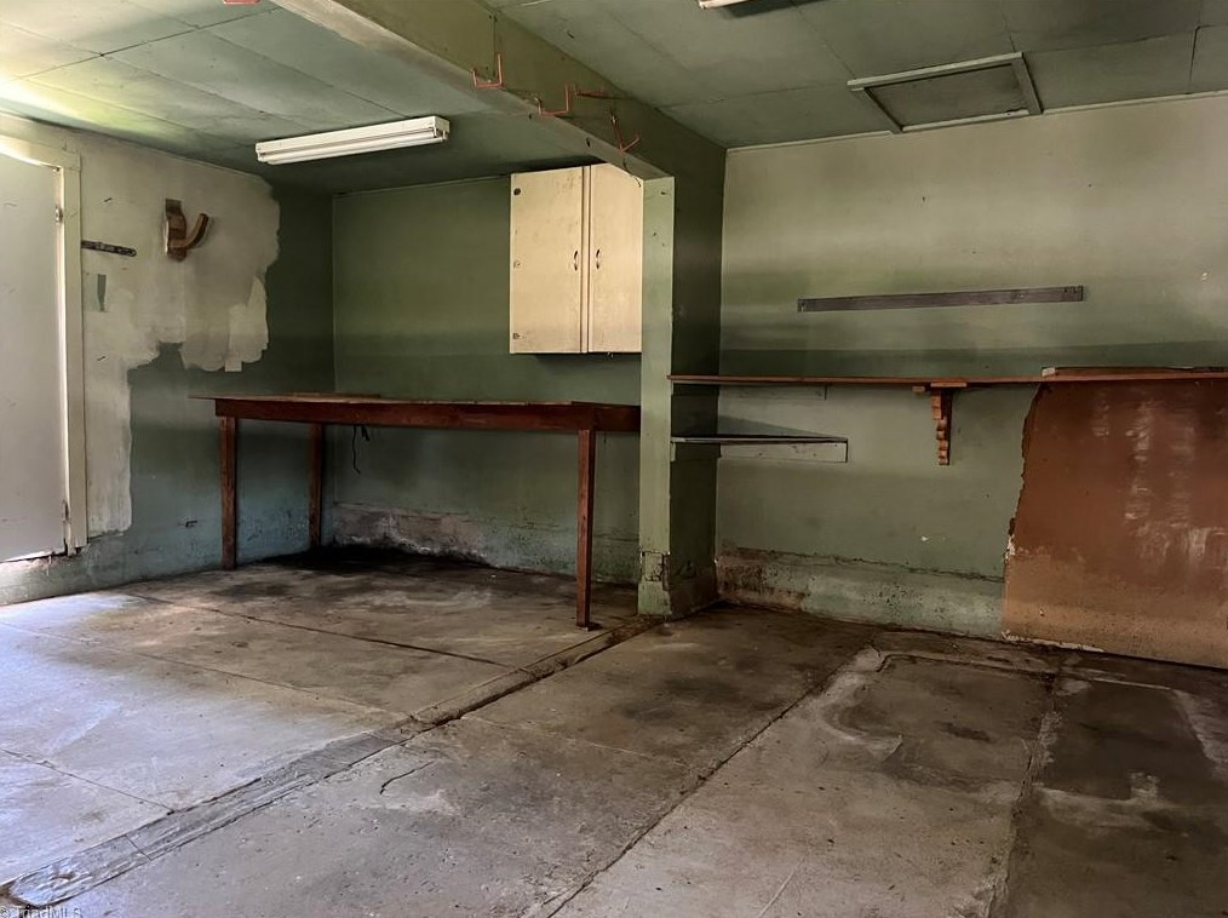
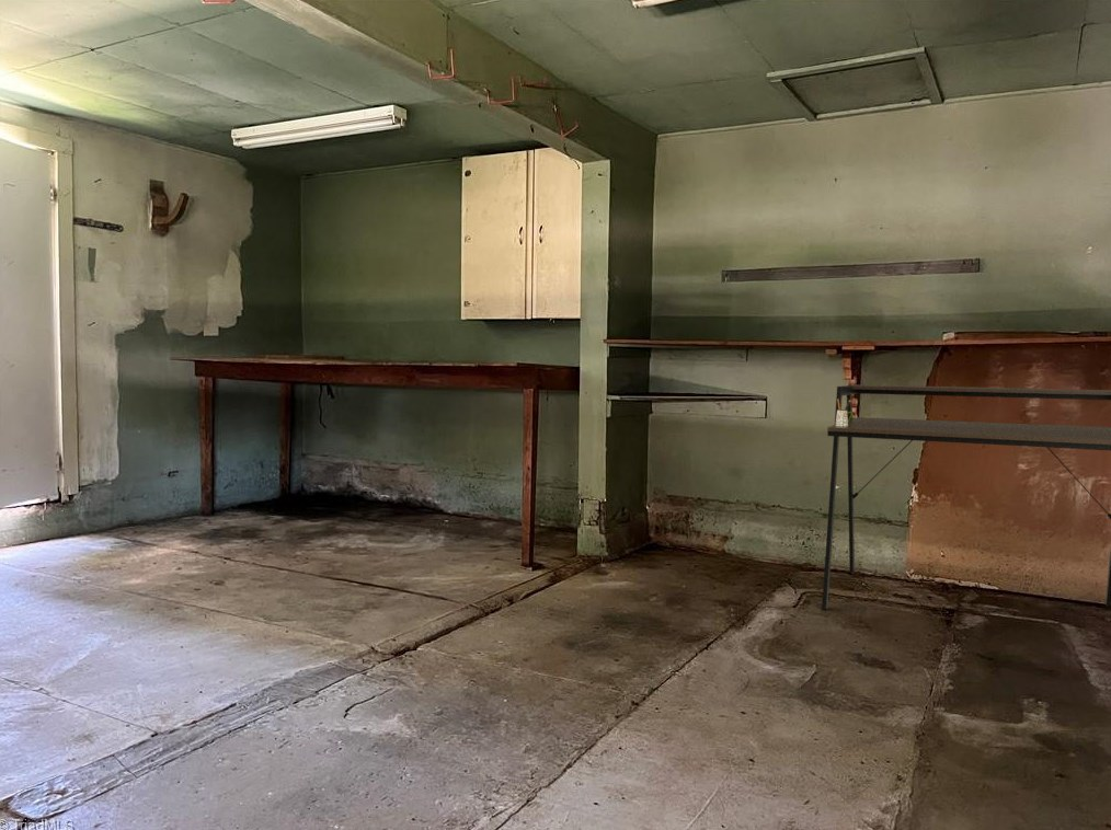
+ desk [821,384,1111,612]
+ pen holder [835,400,855,426]
